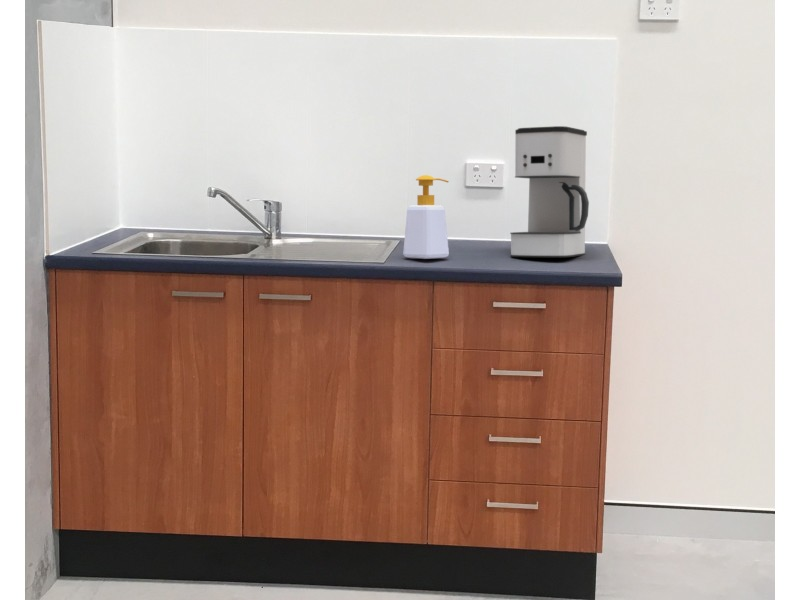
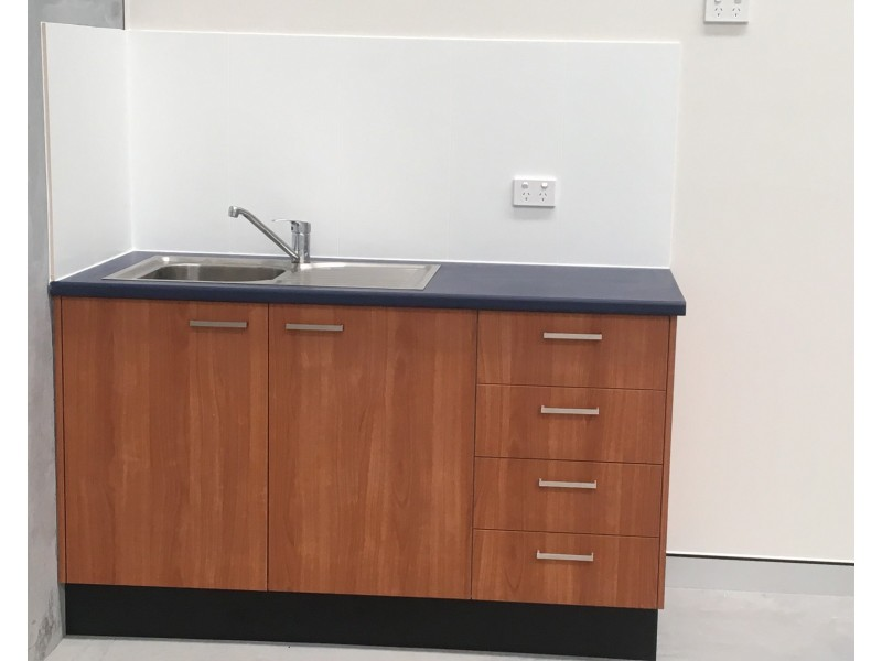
- soap bottle [402,174,450,260]
- coffee maker [509,125,590,259]
